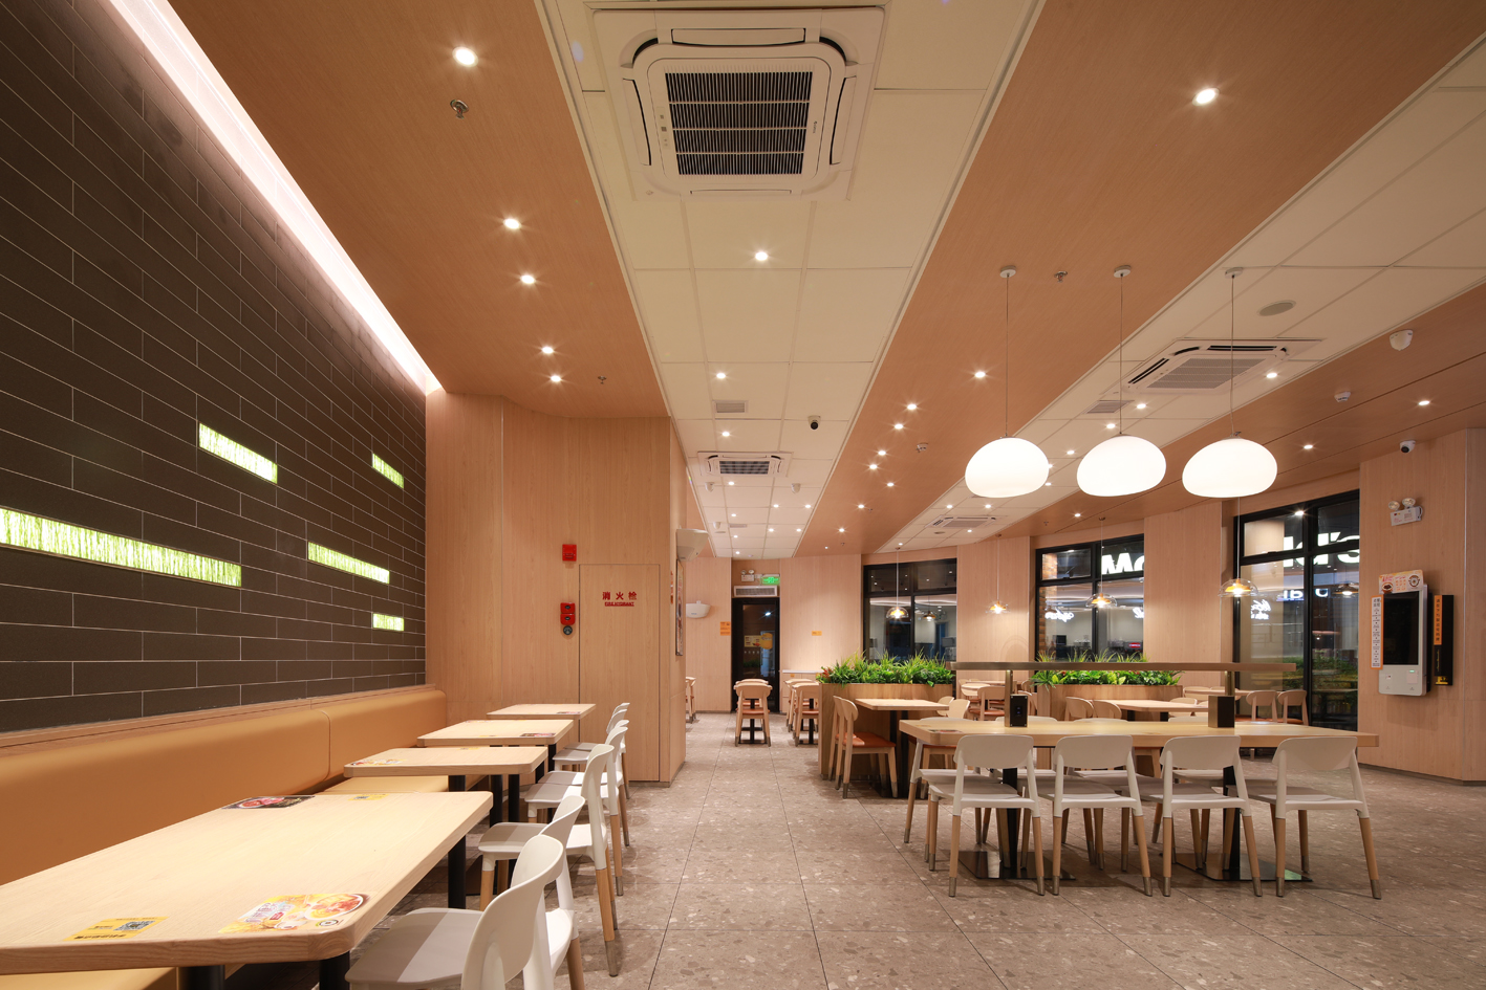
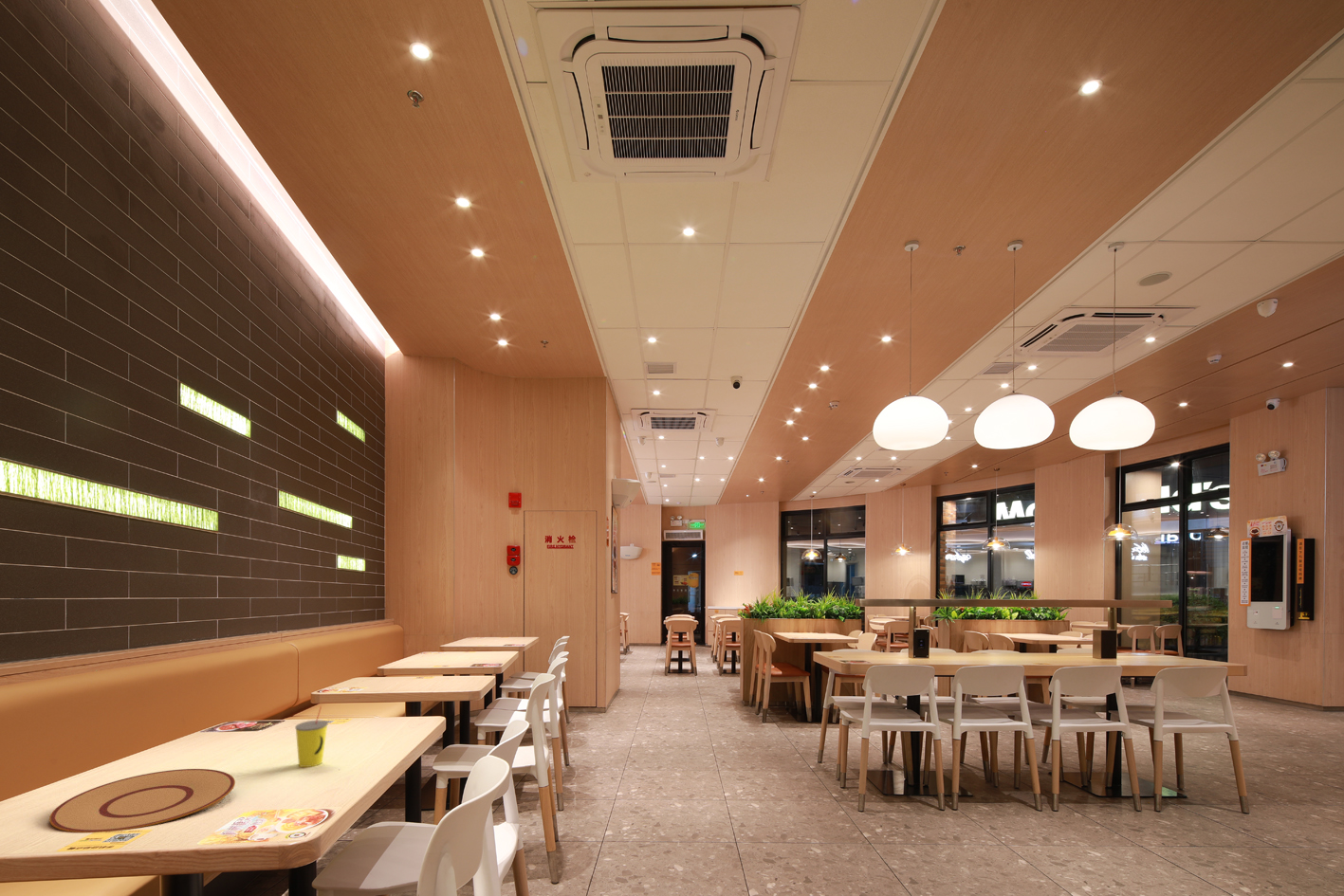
+ plate [48,768,236,833]
+ straw [294,705,329,768]
